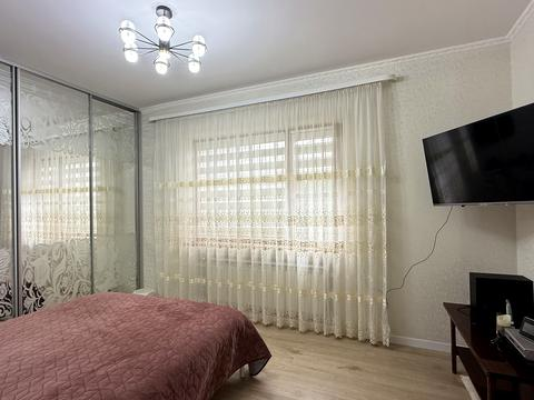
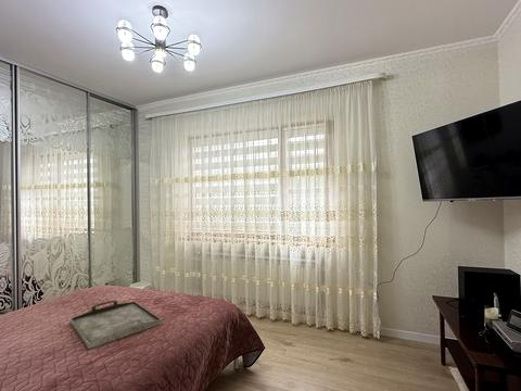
+ serving tray [69,300,163,350]
